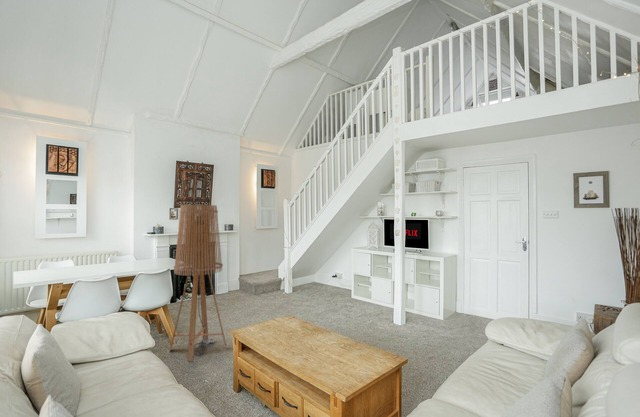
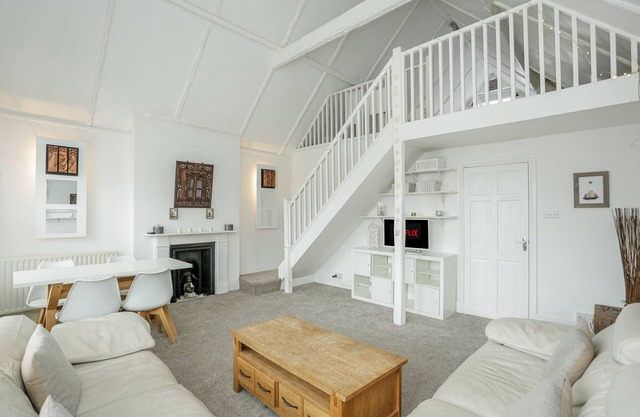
- floor lamp [168,204,228,363]
